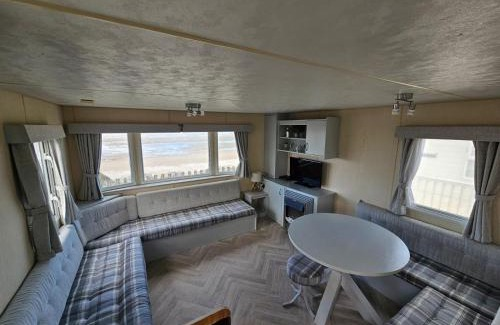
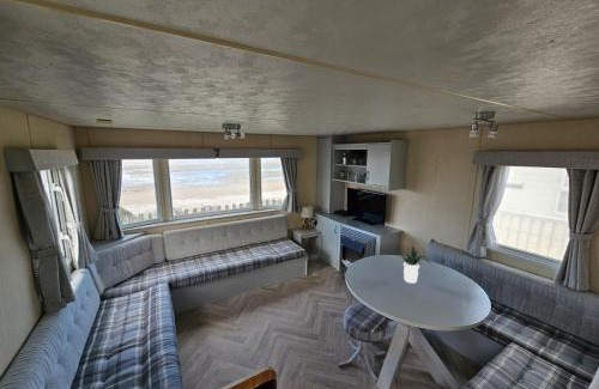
+ potted plant [394,245,432,285]
